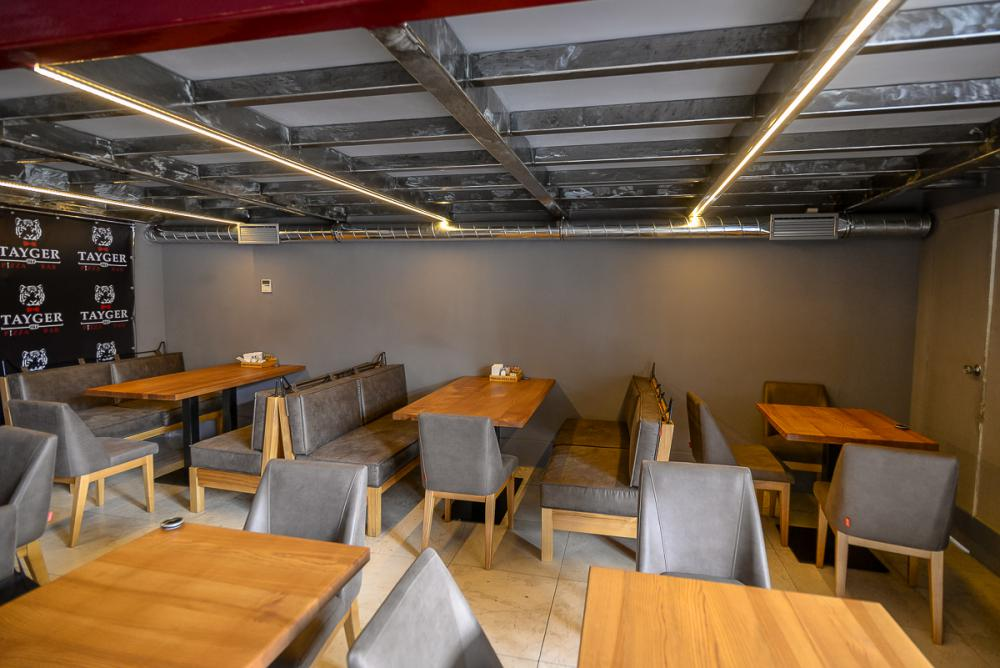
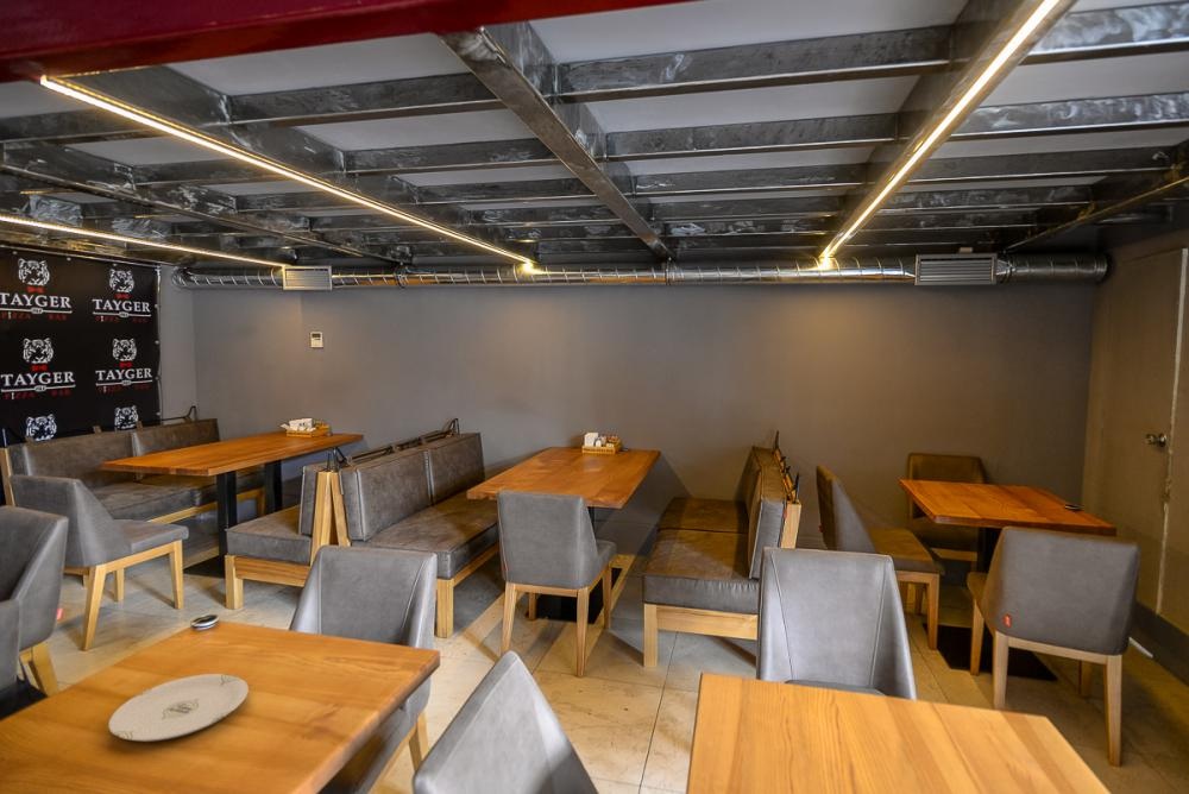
+ plate [107,673,250,743]
